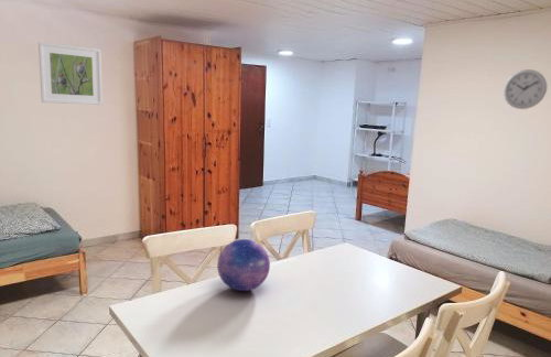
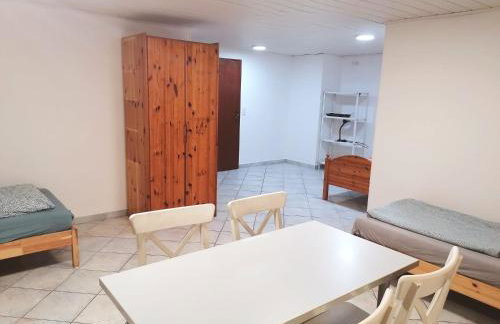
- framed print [37,41,104,106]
- wall clock [503,68,548,110]
- decorative ball [216,238,271,292]
